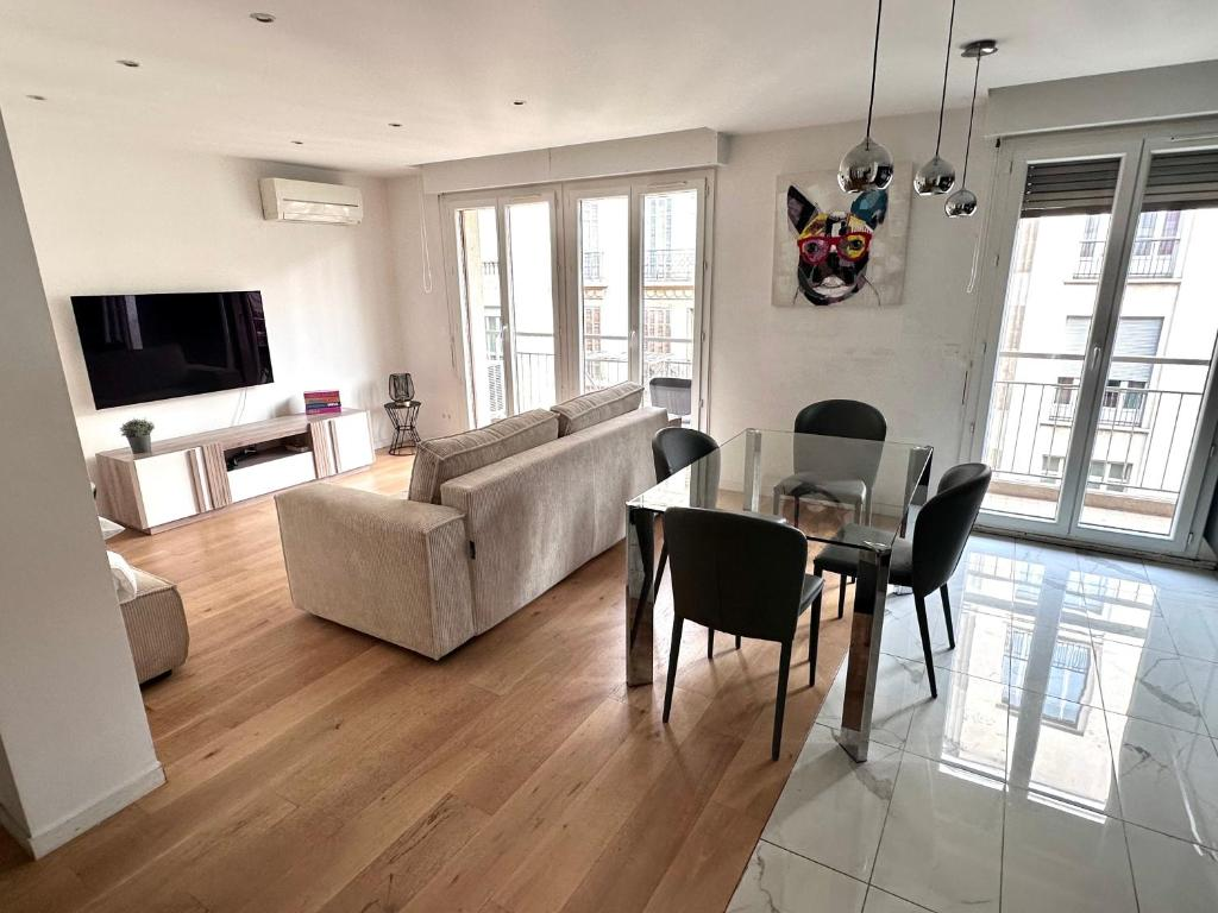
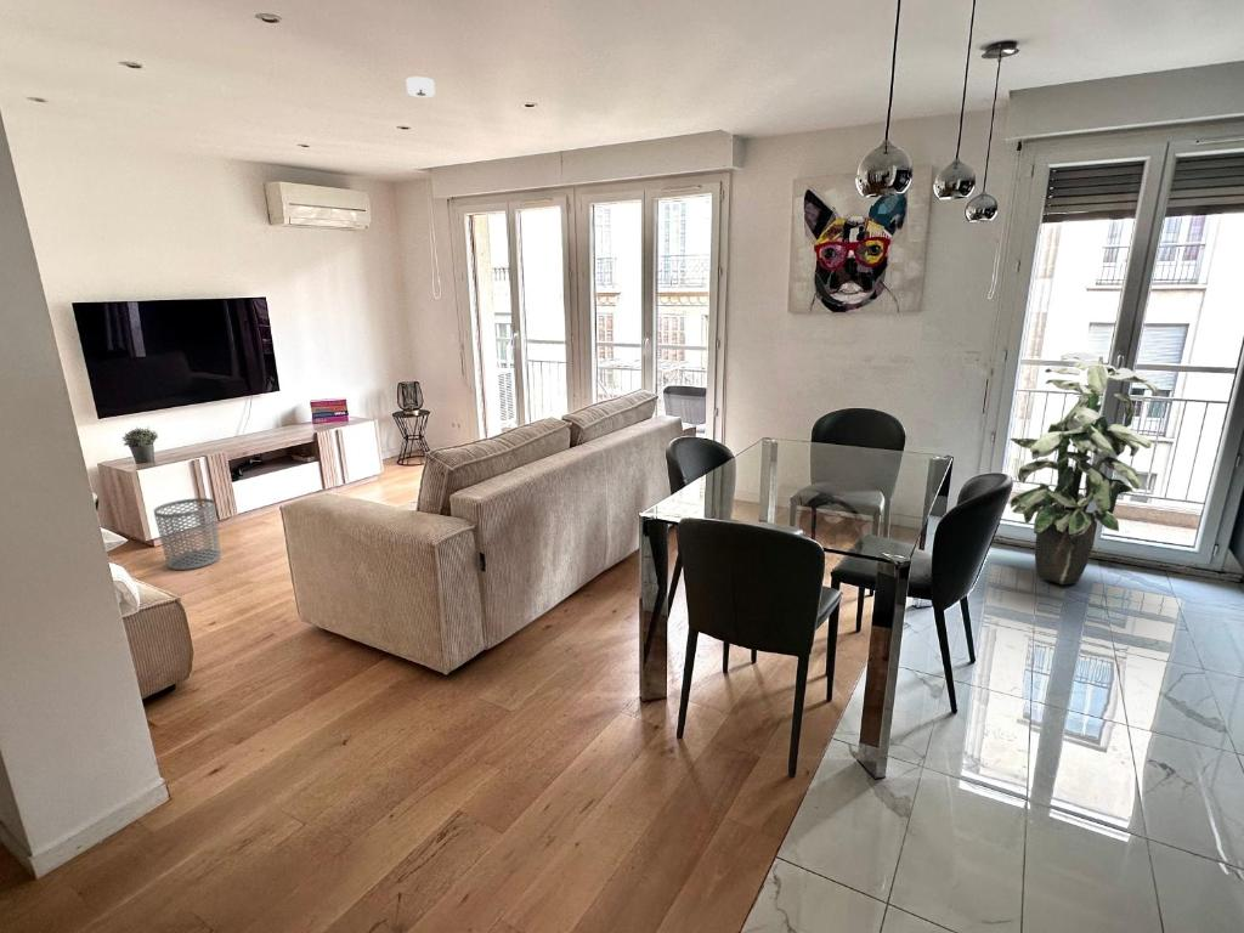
+ waste bin [152,497,222,571]
+ smoke detector [406,75,436,98]
+ indoor plant [1008,351,1159,586]
